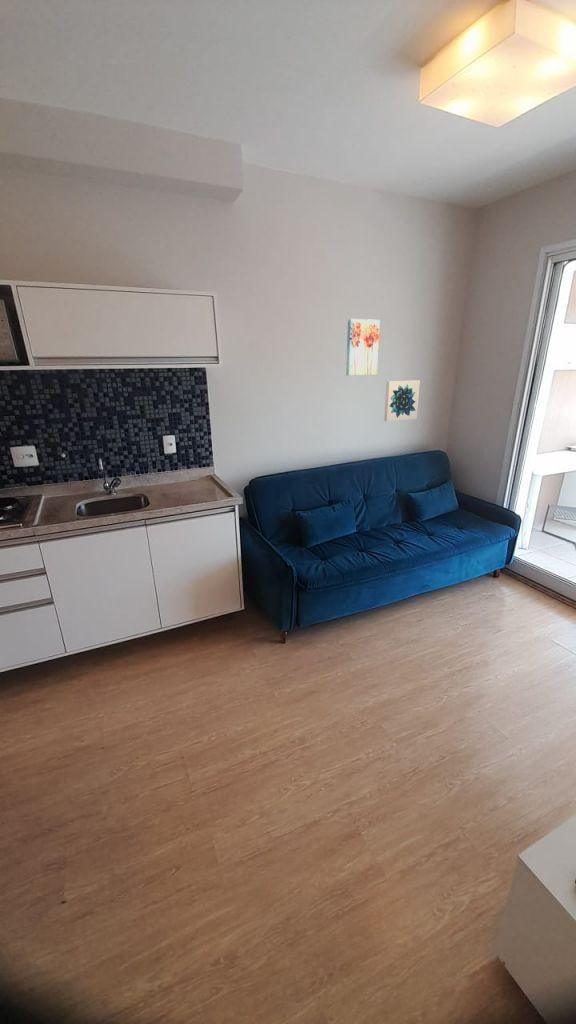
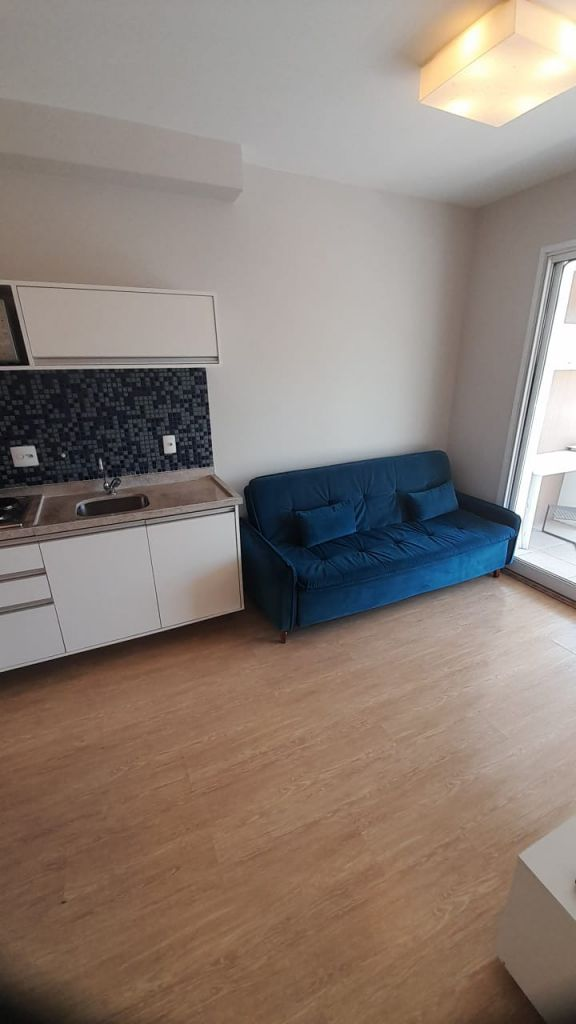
- wall art [345,318,381,376]
- wall art [383,379,421,422]
